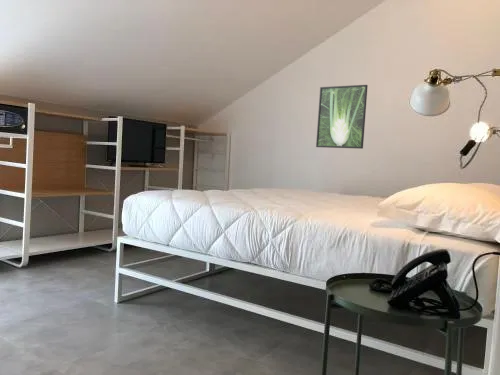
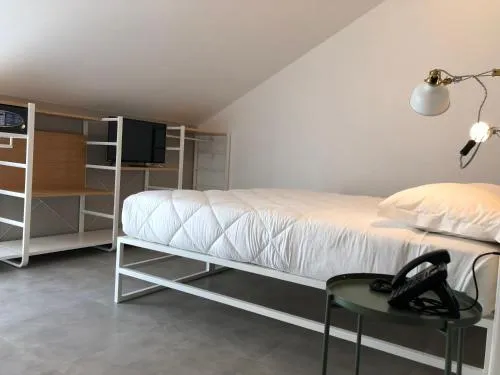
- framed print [315,84,369,150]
